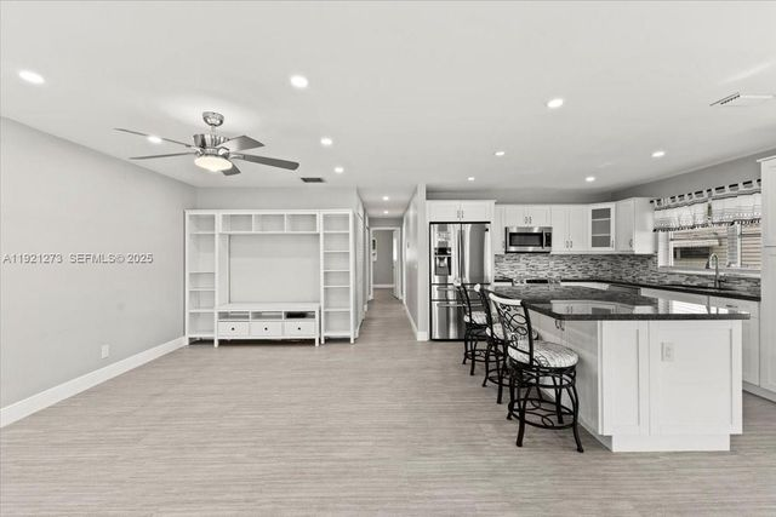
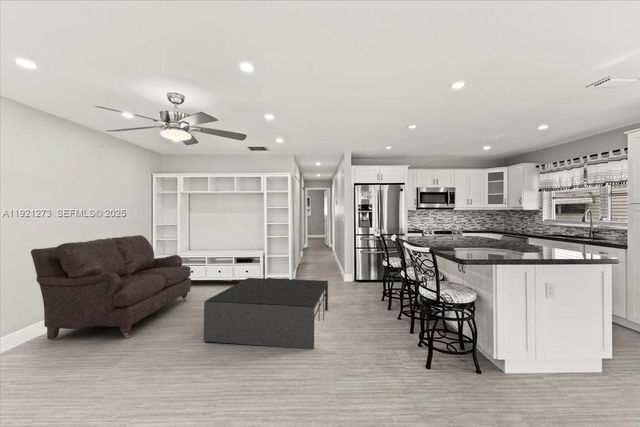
+ coffee table [203,277,329,350]
+ sofa [30,234,192,340]
